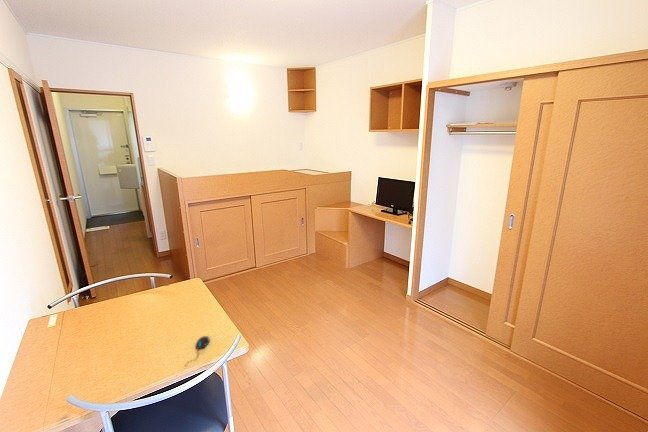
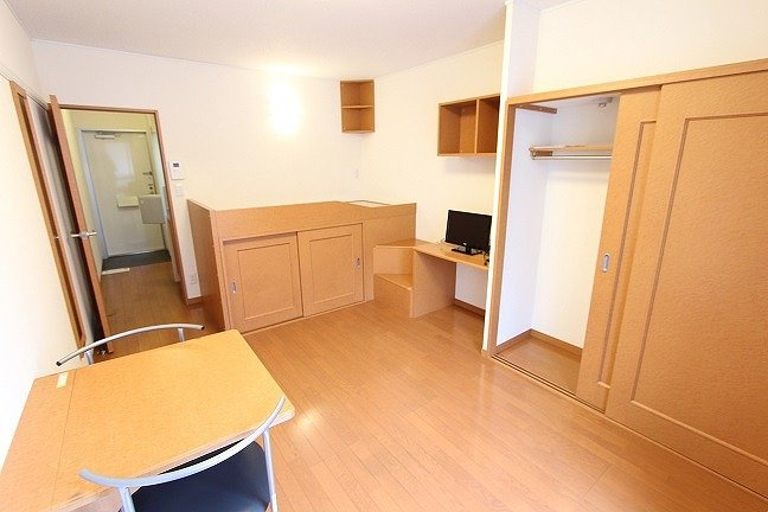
- mouse [184,335,211,366]
